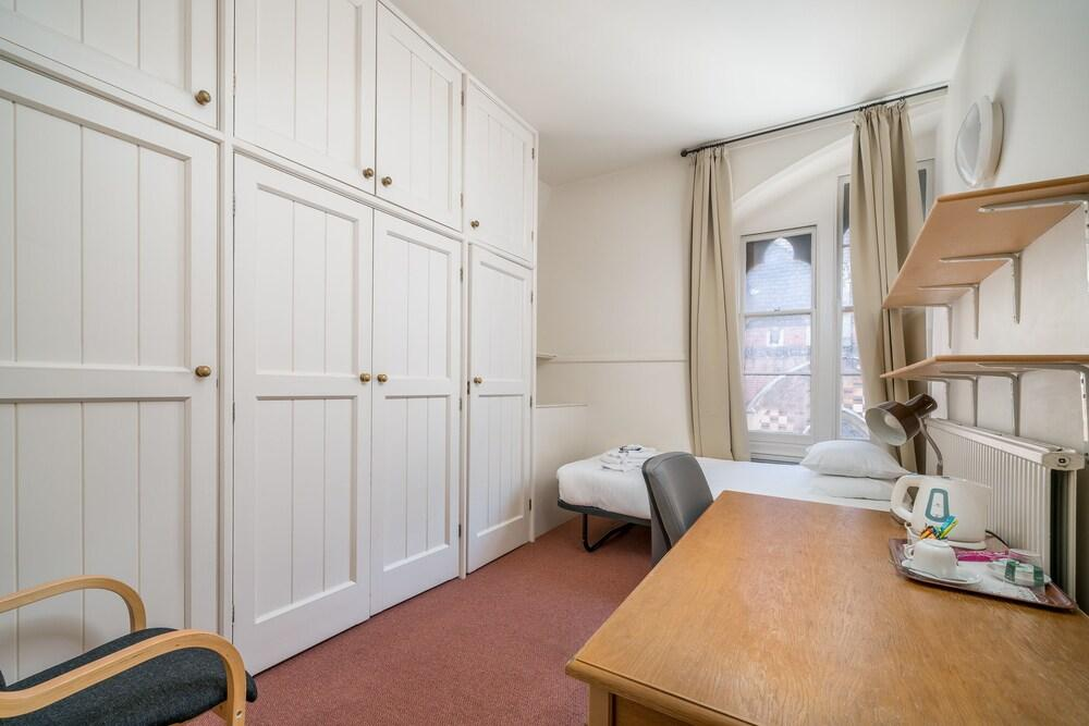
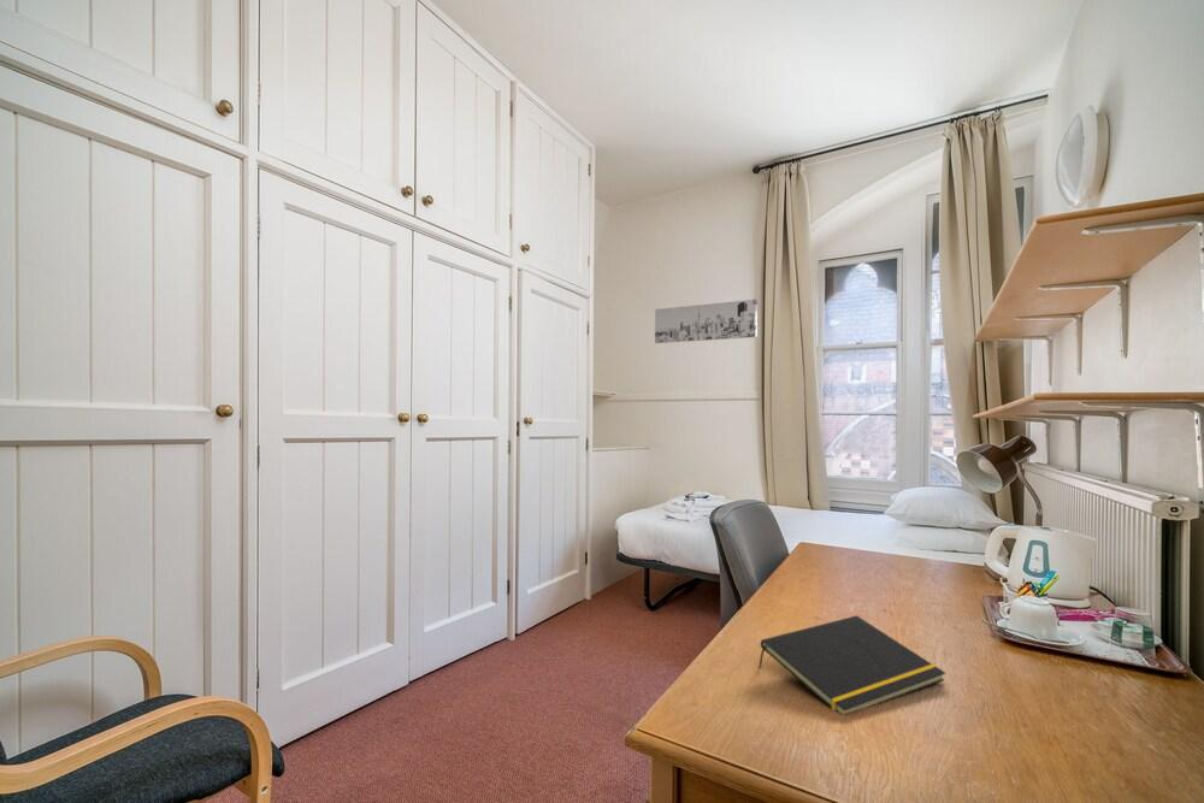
+ wall art [654,299,759,344]
+ notepad [757,614,946,715]
